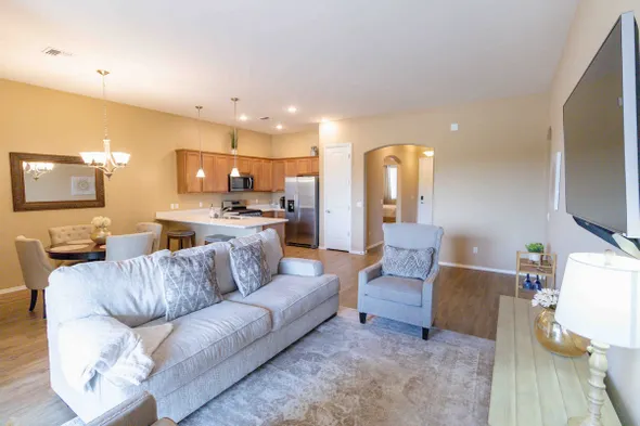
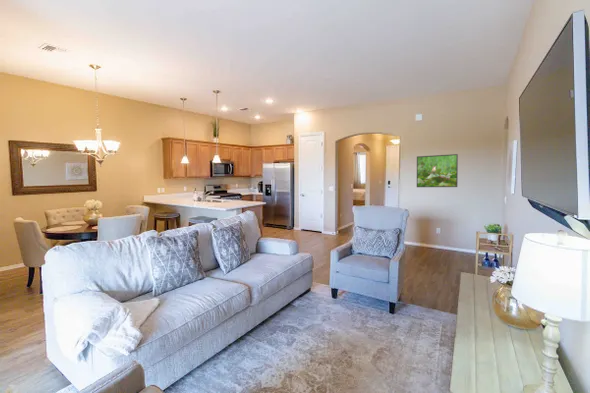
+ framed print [416,153,459,188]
